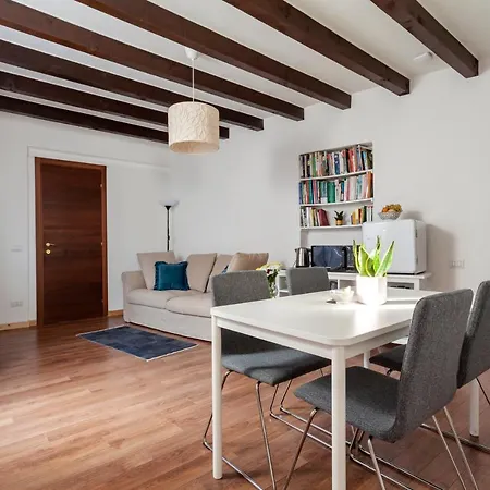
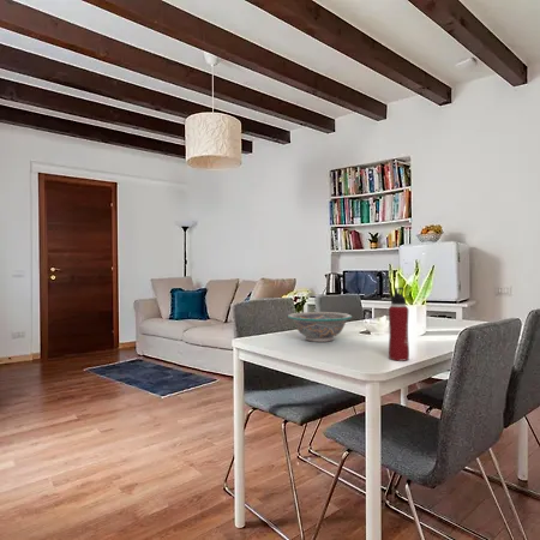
+ water bottle [388,286,410,362]
+ bowl [287,311,353,343]
